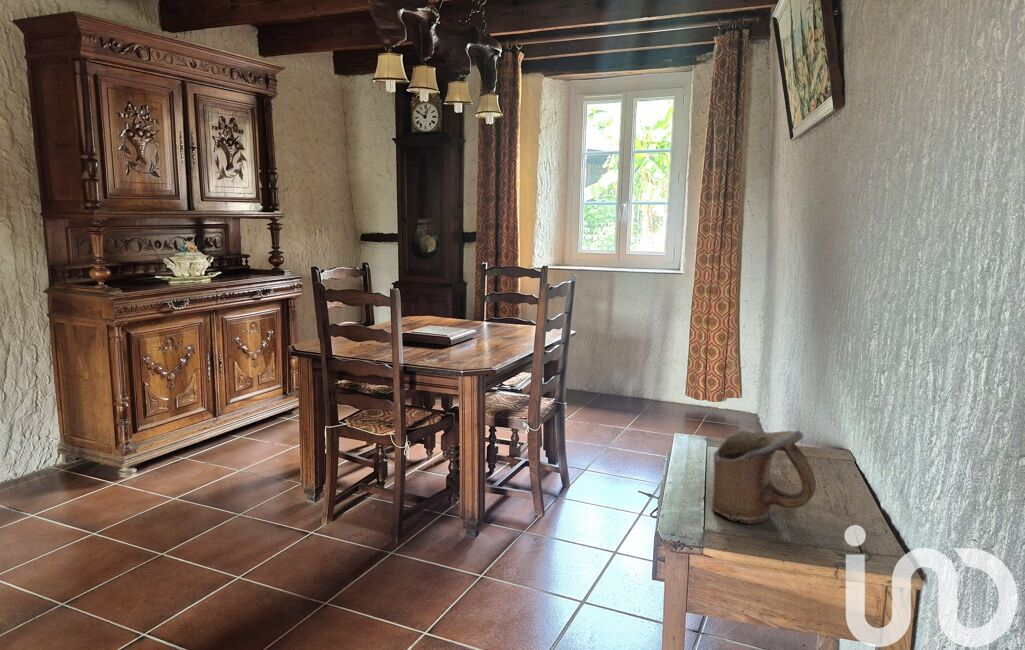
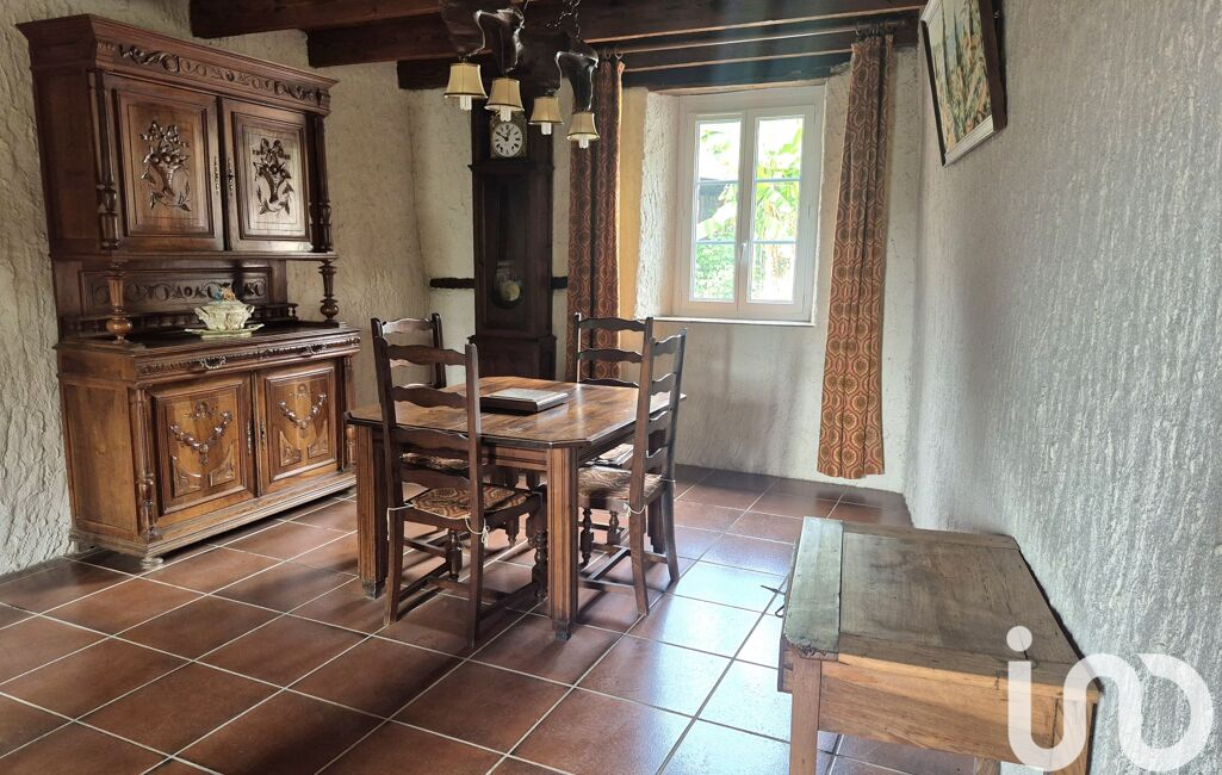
- ceramic pitcher [711,429,817,525]
